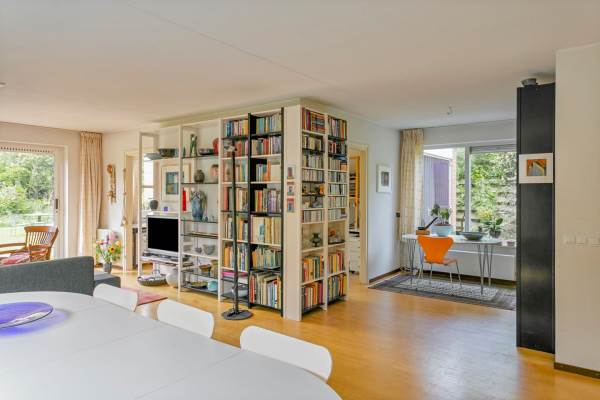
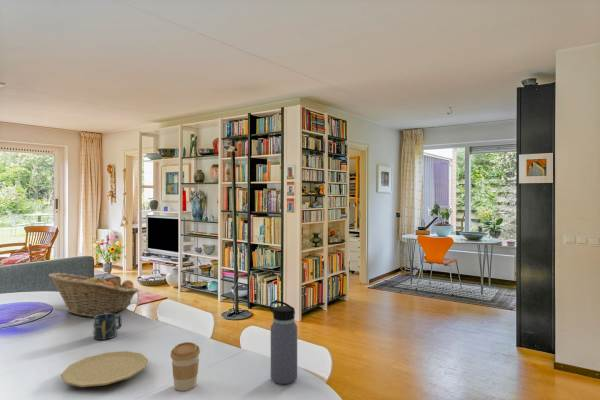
+ coffee cup [169,341,201,392]
+ fruit basket [48,272,140,318]
+ water bottle [269,300,298,385]
+ plate [60,350,149,388]
+ cup [93,313,122,341]
